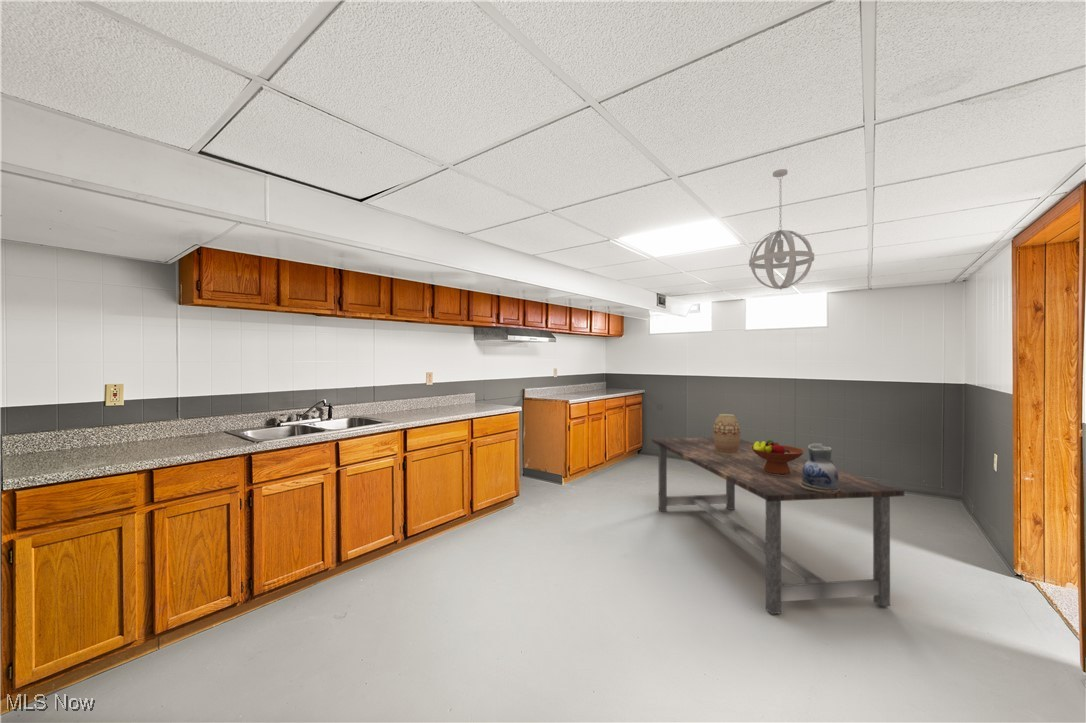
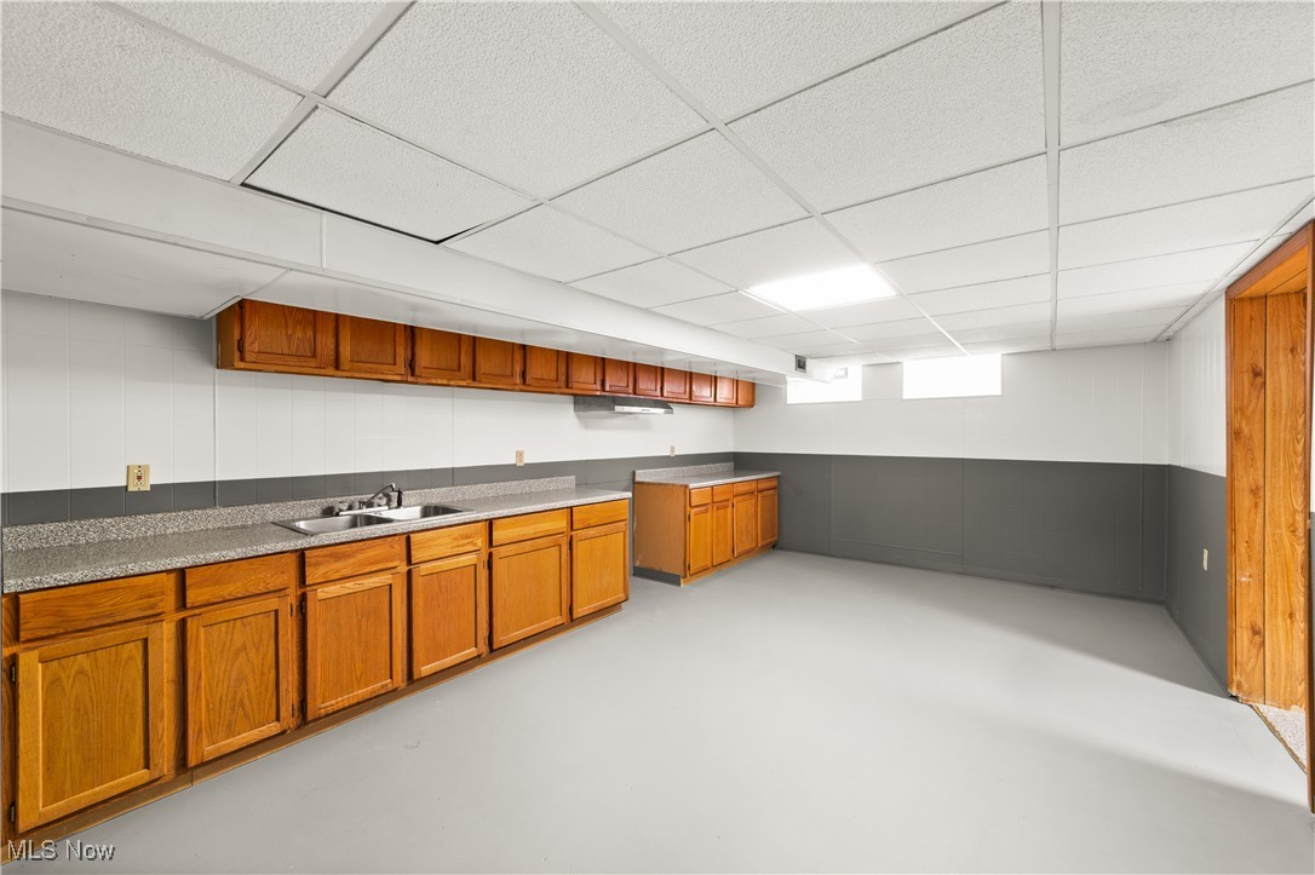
- vase [712,413,741,454]
- pendant light [748,168,815,291]
- fruit bowl [750,439,806,475]
- ceramic pitcher [800,443,840,493]
- dining table [651,436,905,615]
